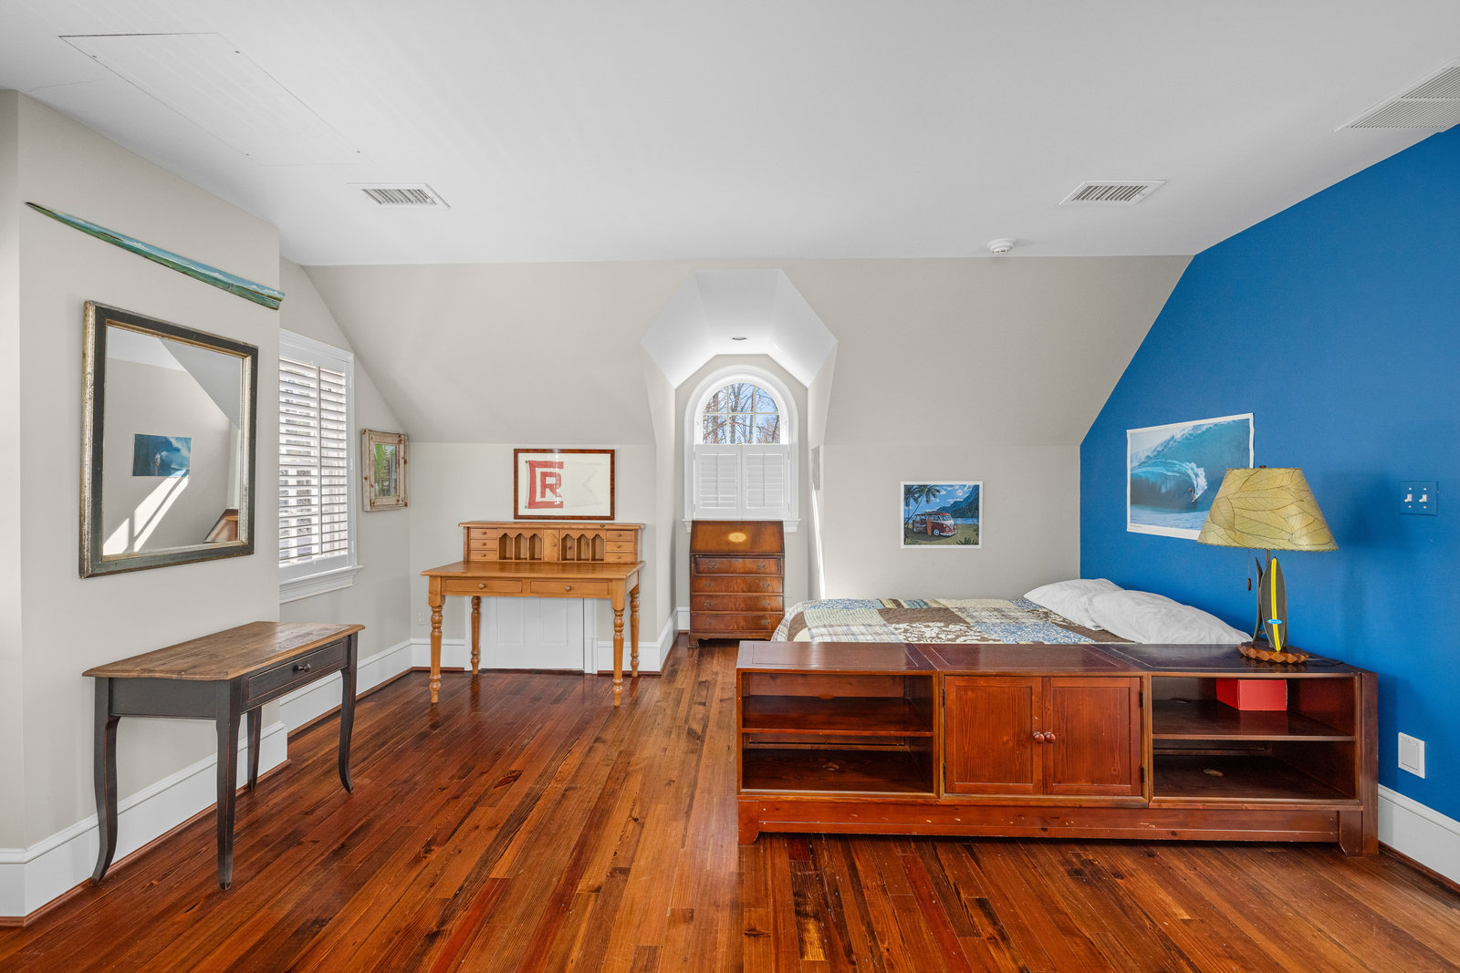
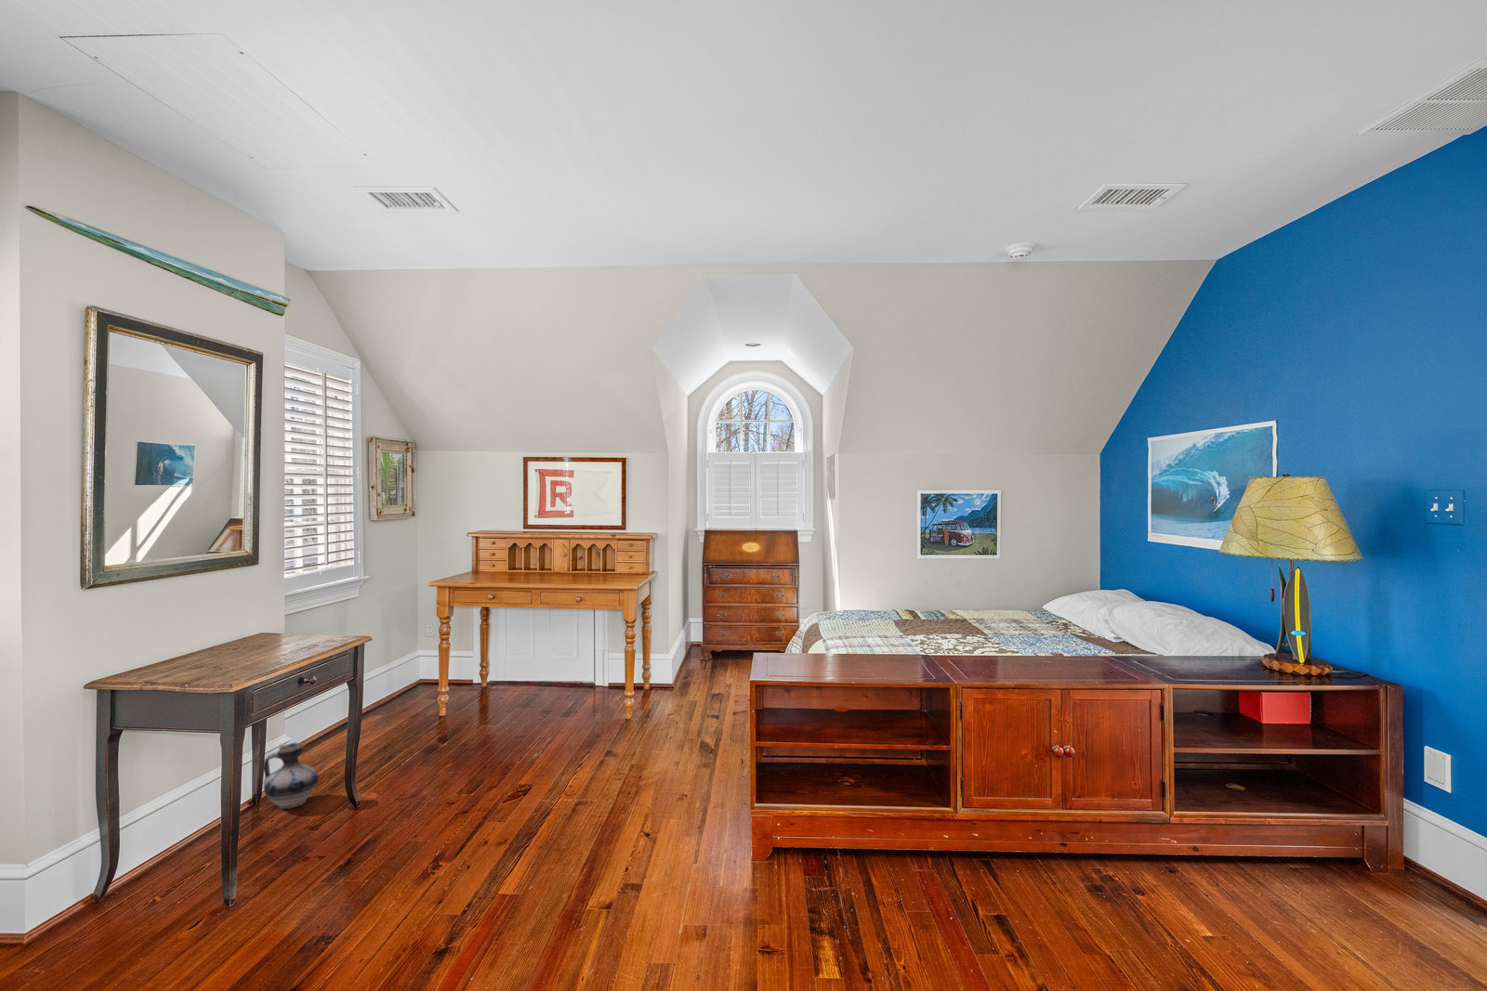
+ ceramic jug [262,742,320,810]
